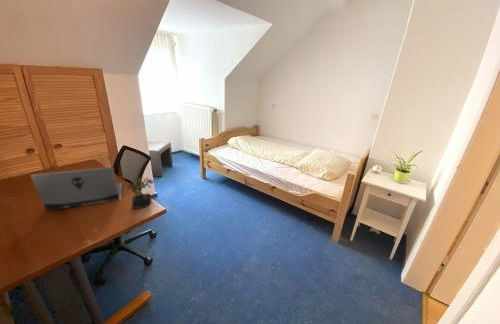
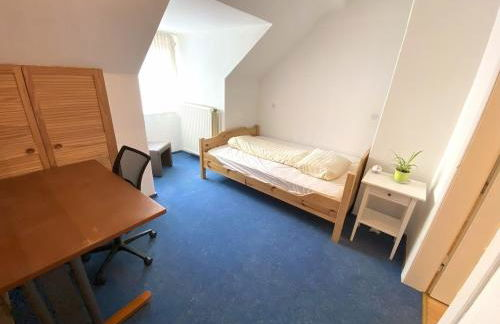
- succulent plant [123,176,155,210]
- laptop computer [30,166,123,212]
